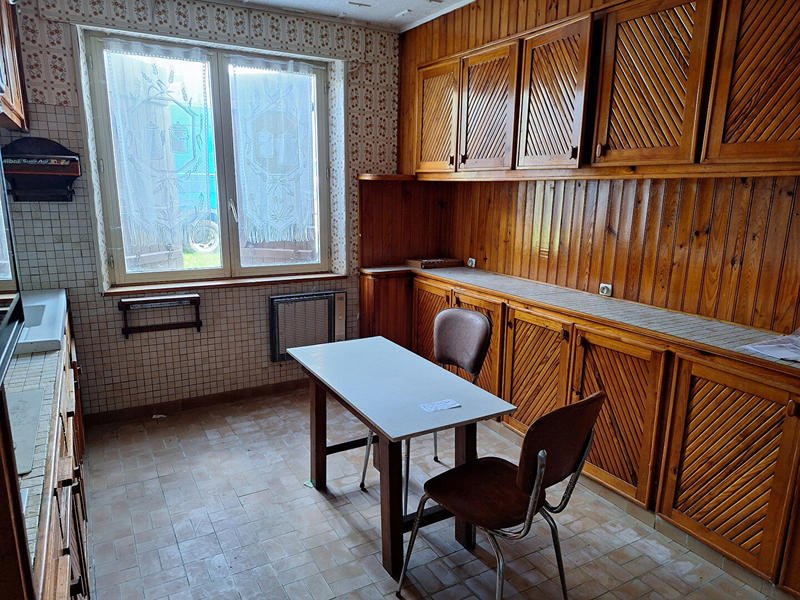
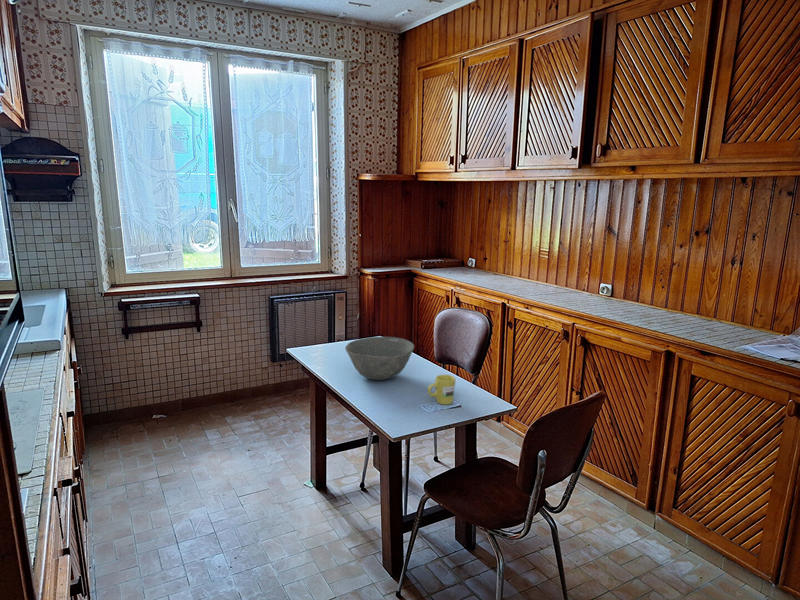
+ mug [427,374,456,406]
+ bowl [344,336,415,381]
